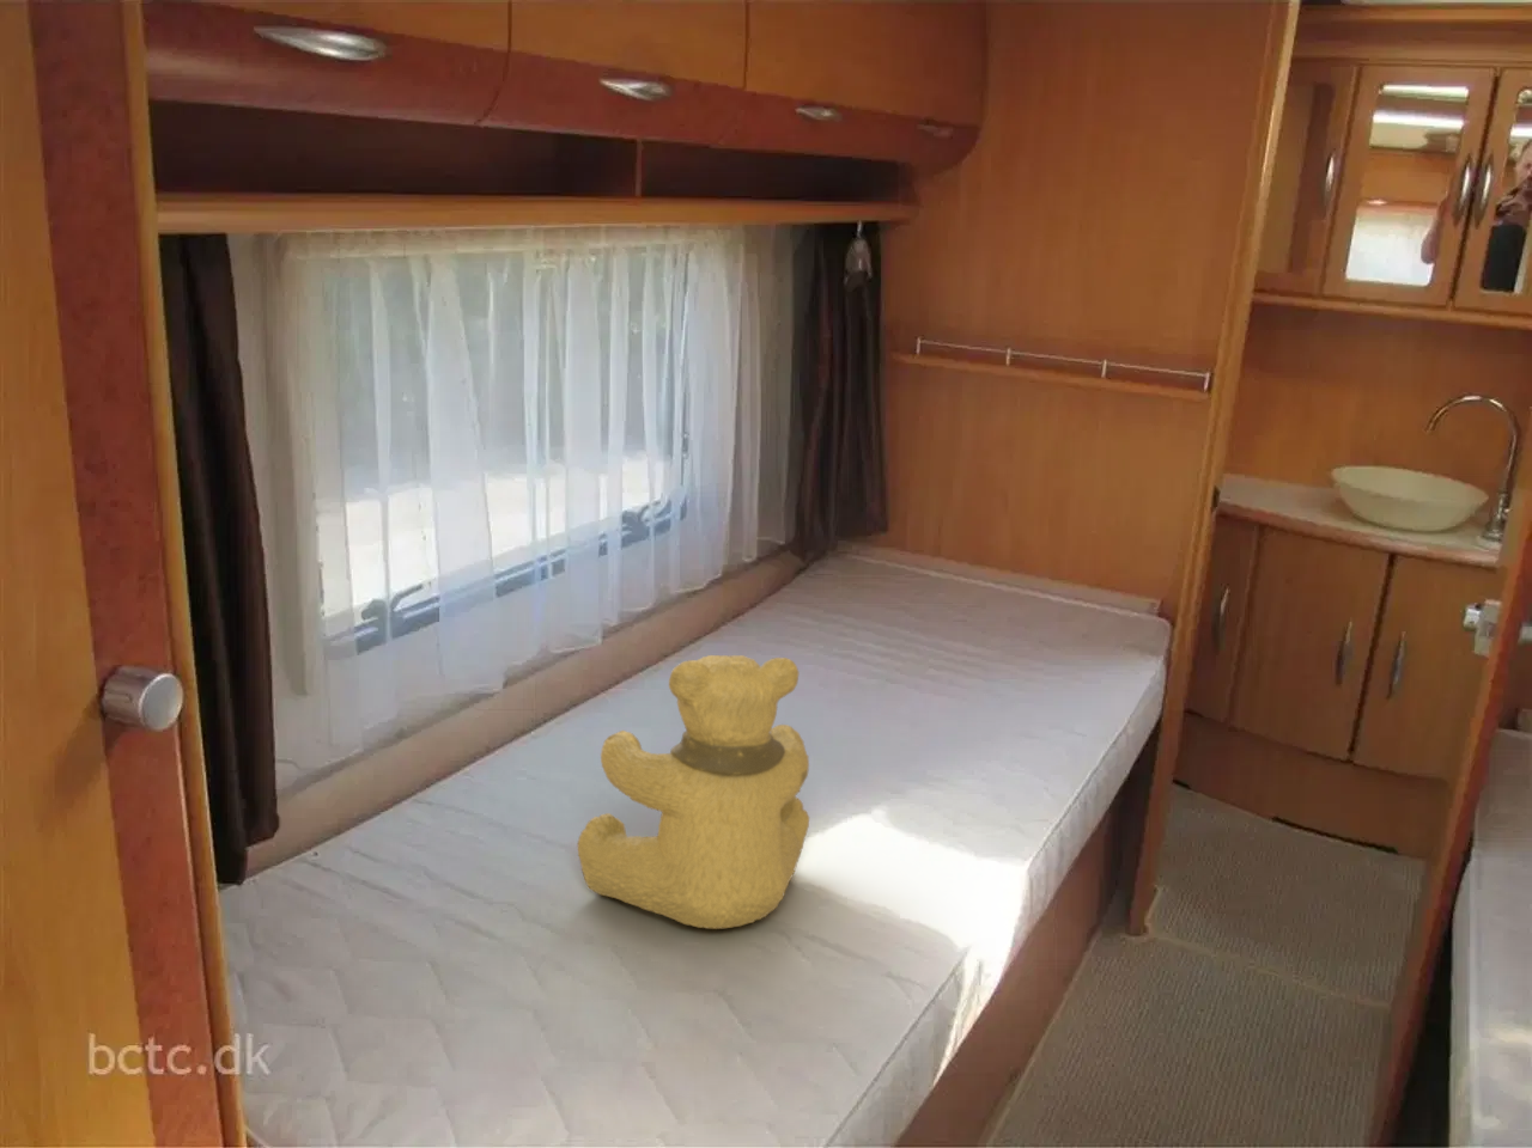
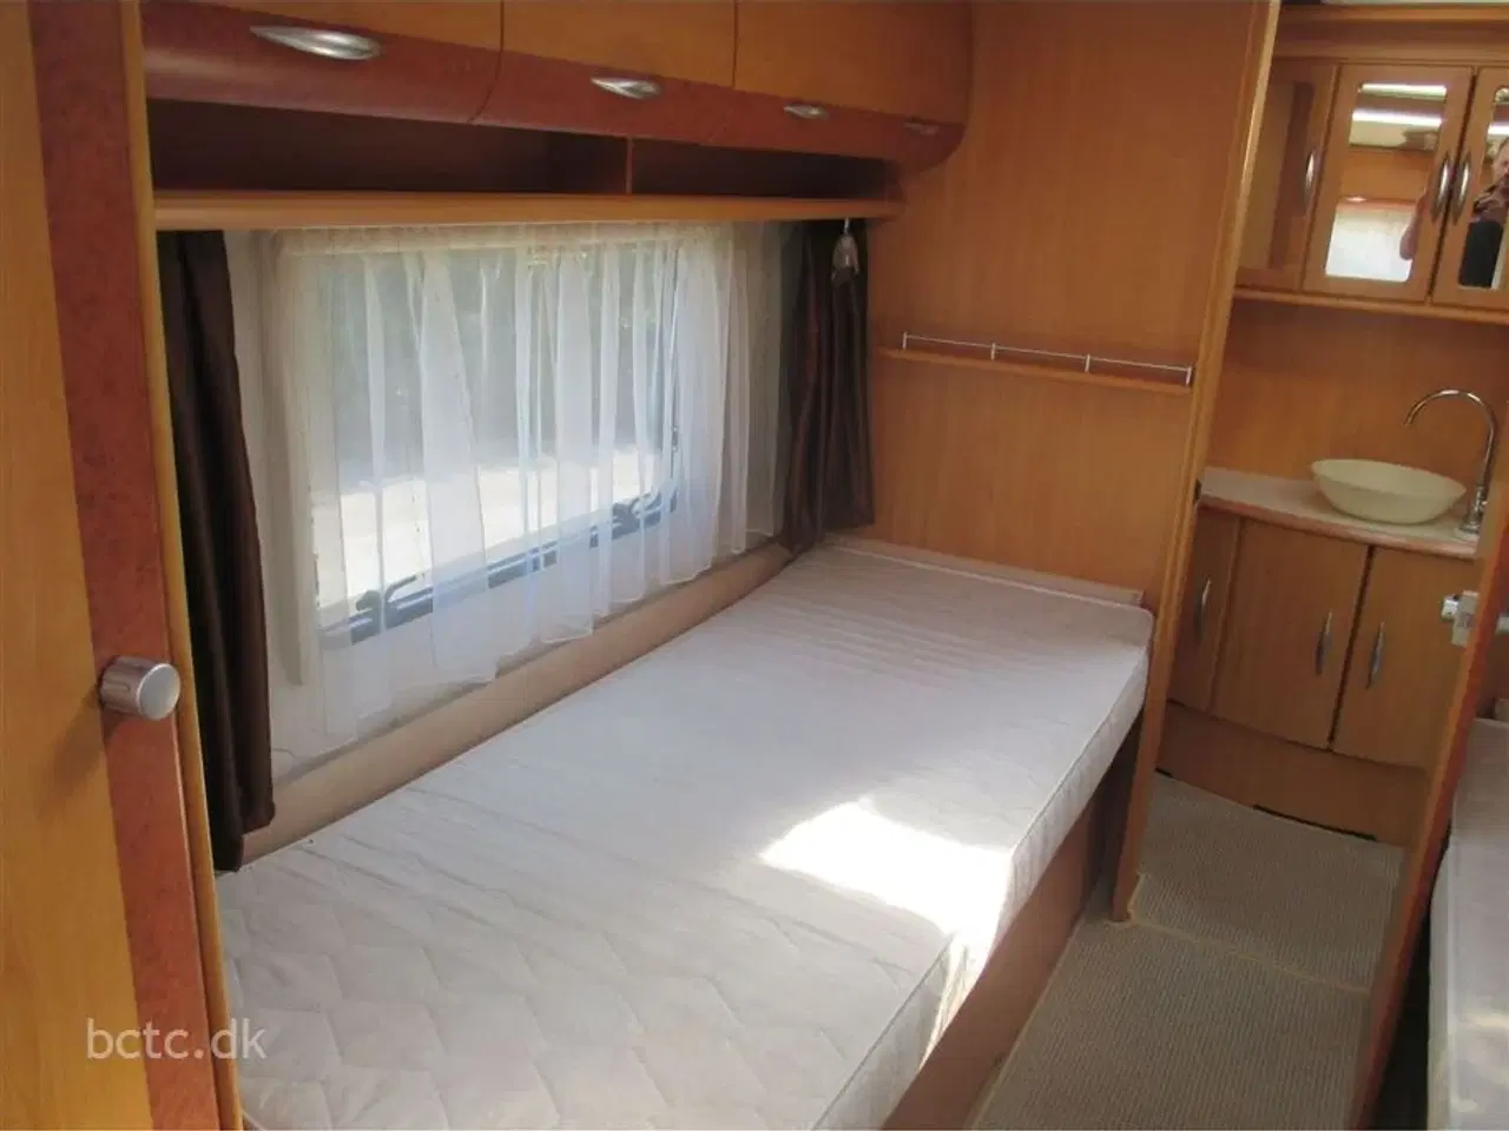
- teddy bear [575,654,811,931]
